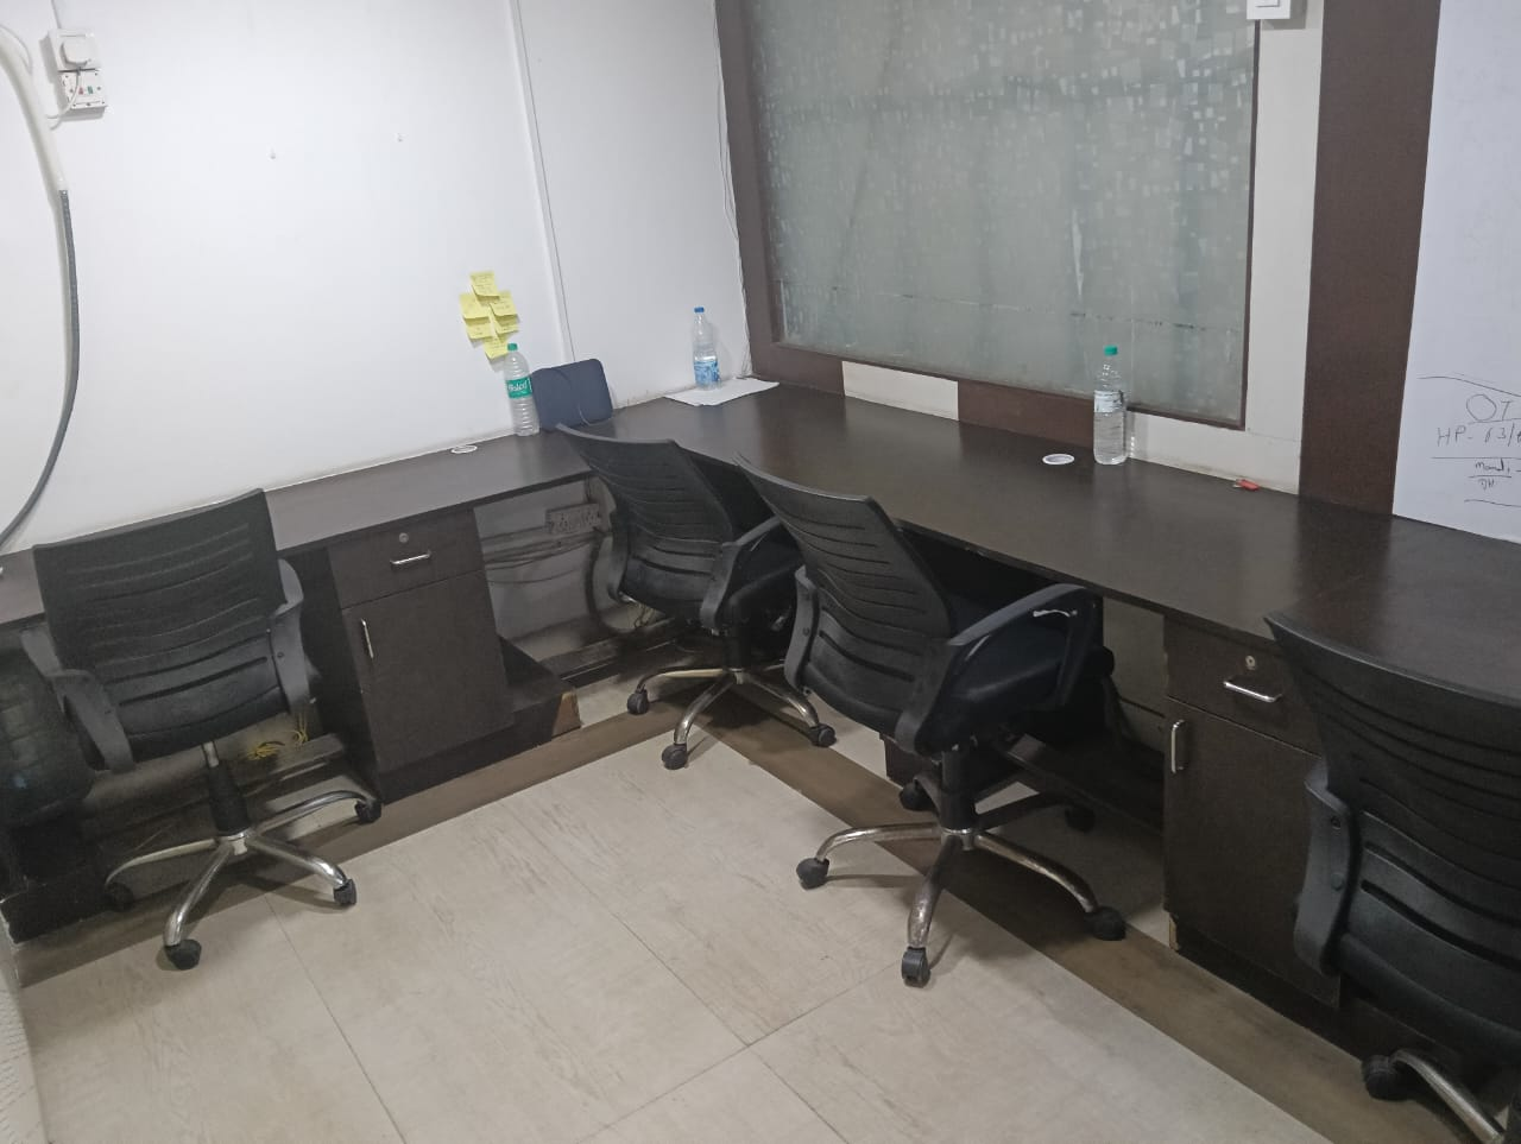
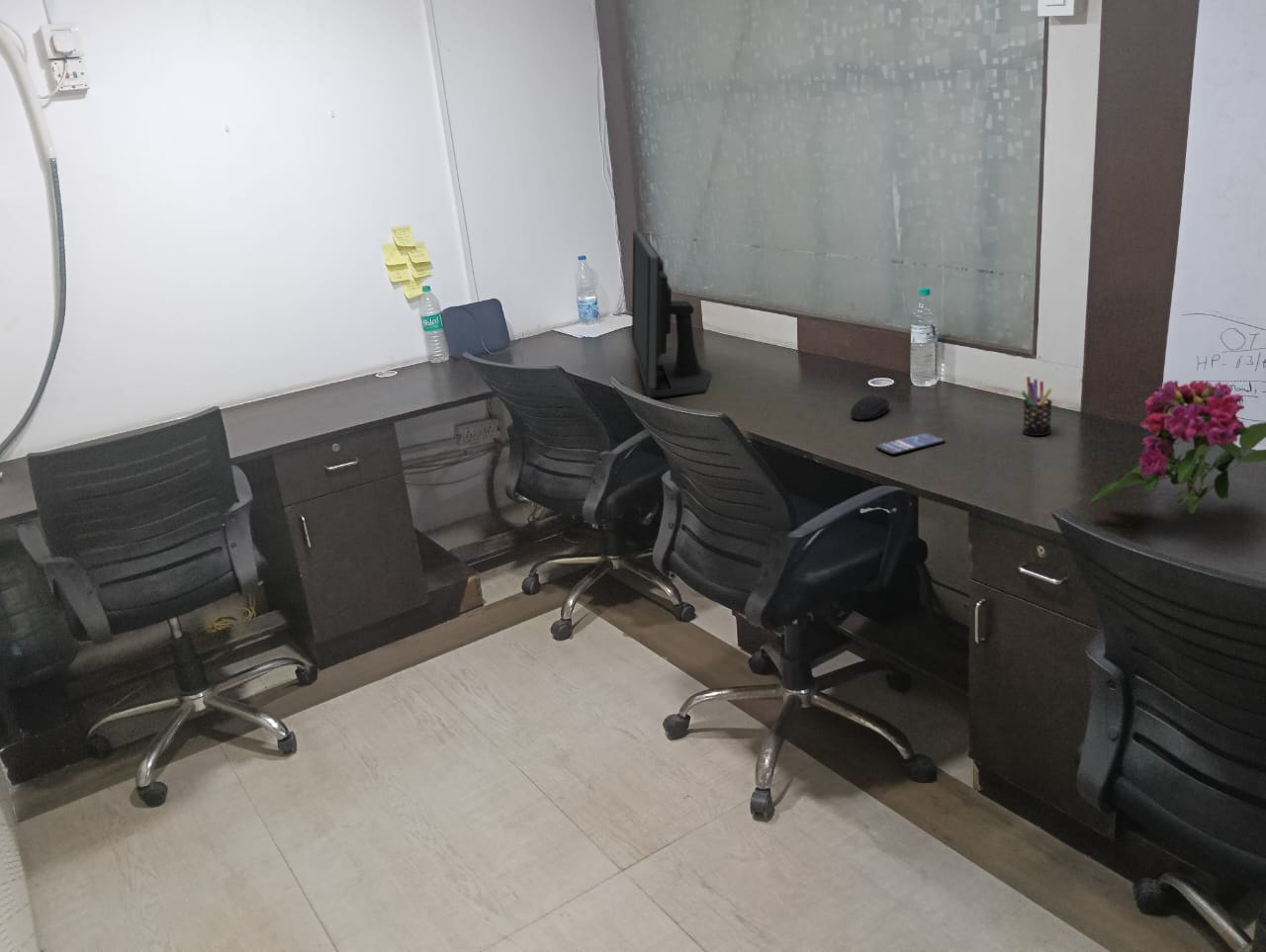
+ flower [1088,380,1266,515]
+ monitor [631,230,713,399]
+ pen holder [1021,376,1053,437]
+ computer mouse [850,394,890,421]
+ smartphone [874,432,947,456]
